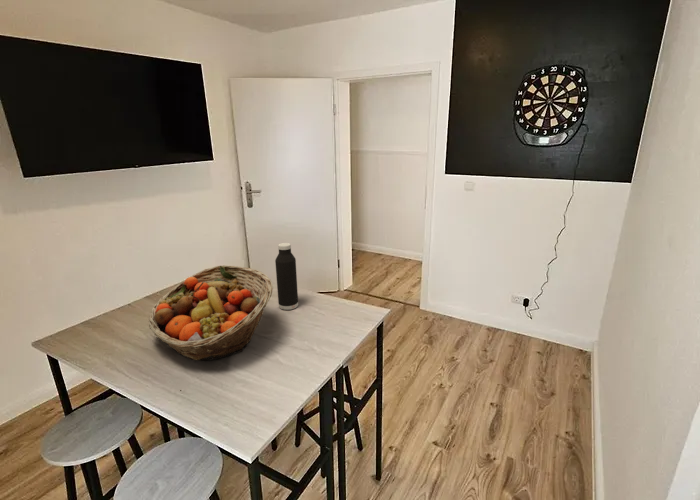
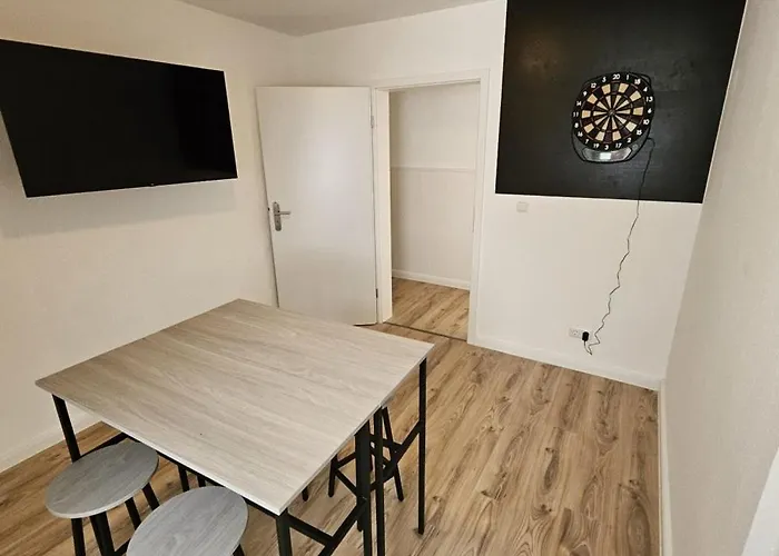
- fruit basket [148,264,274,362]
- water bottle [274,242,299,311]
